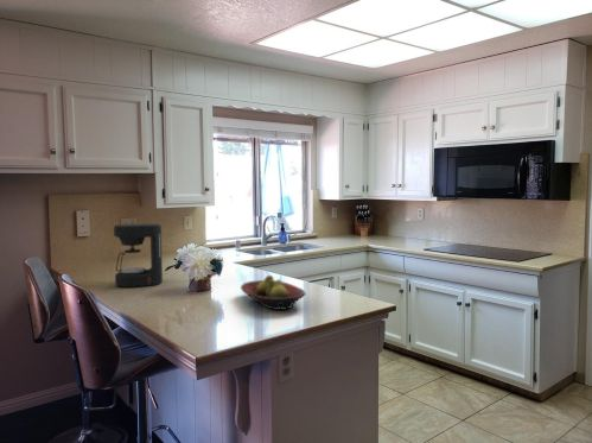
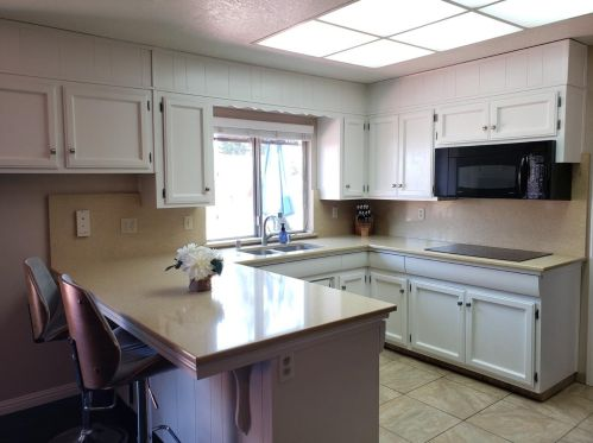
- fruit bowl [240,274,307,311]
- coffee maker [113,222,164,289]
